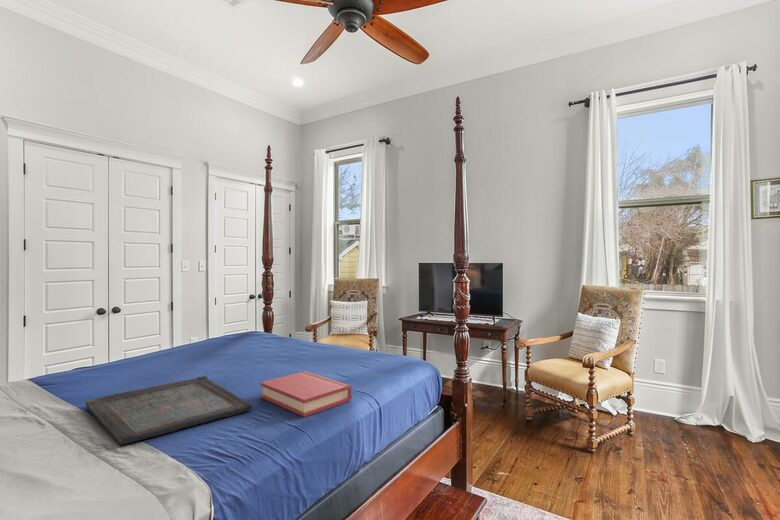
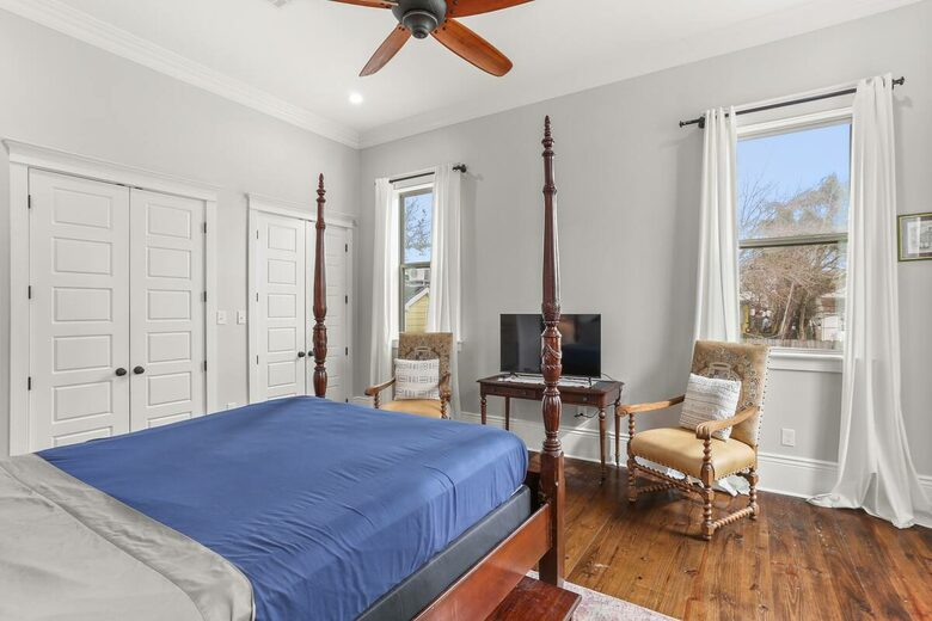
- serving tray [84,375,253,445]
- hardback book [259,370,353,418]
